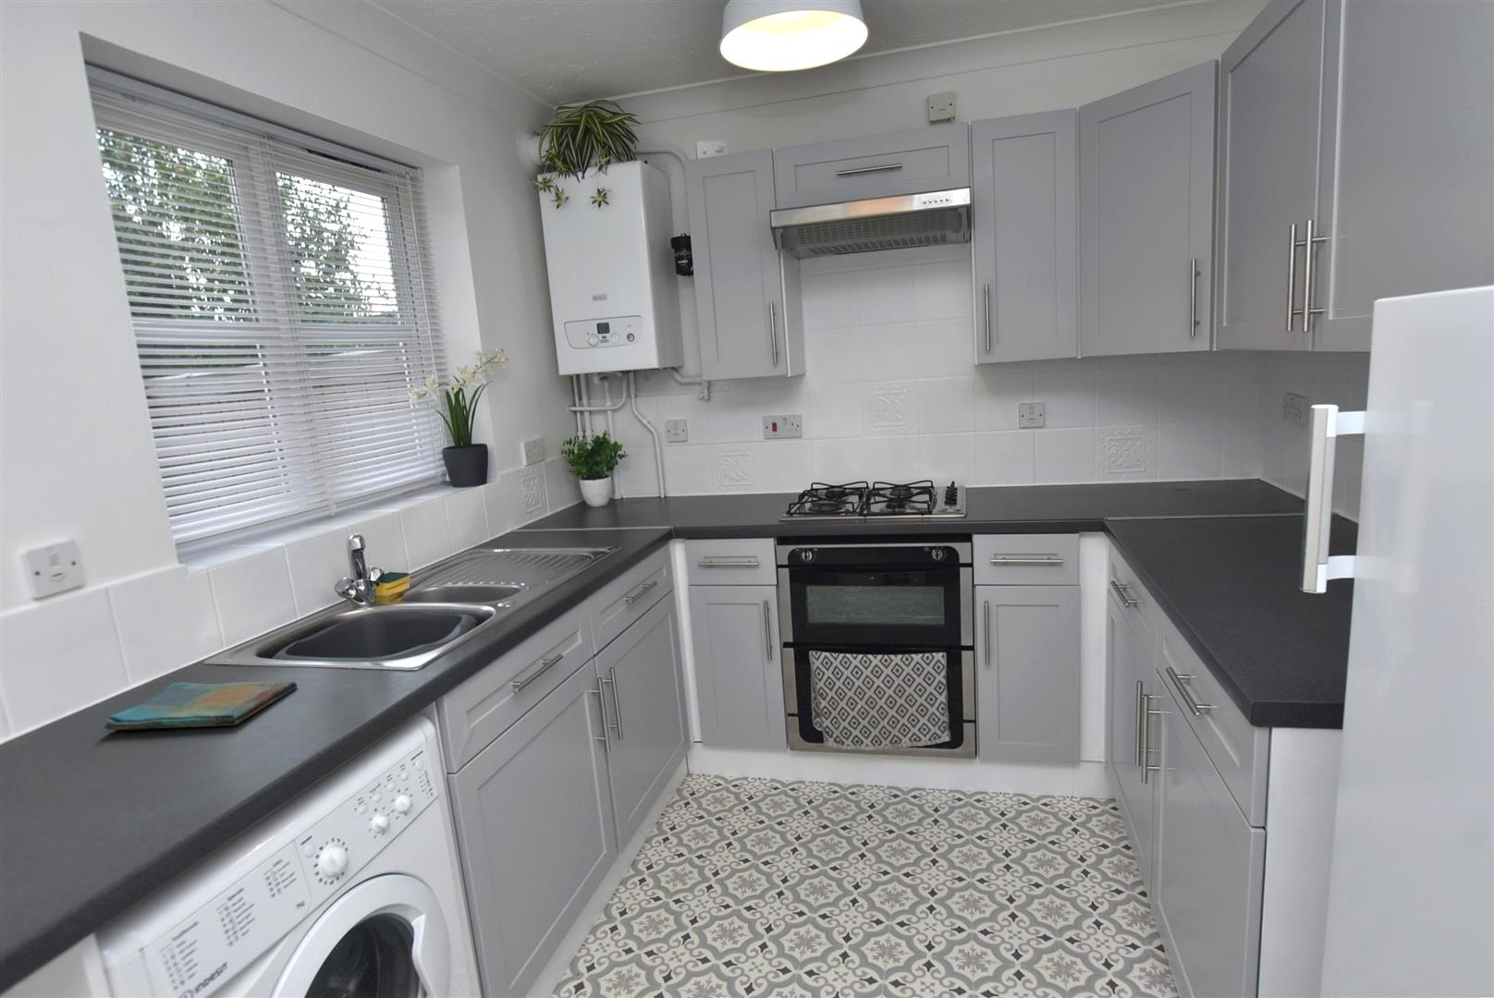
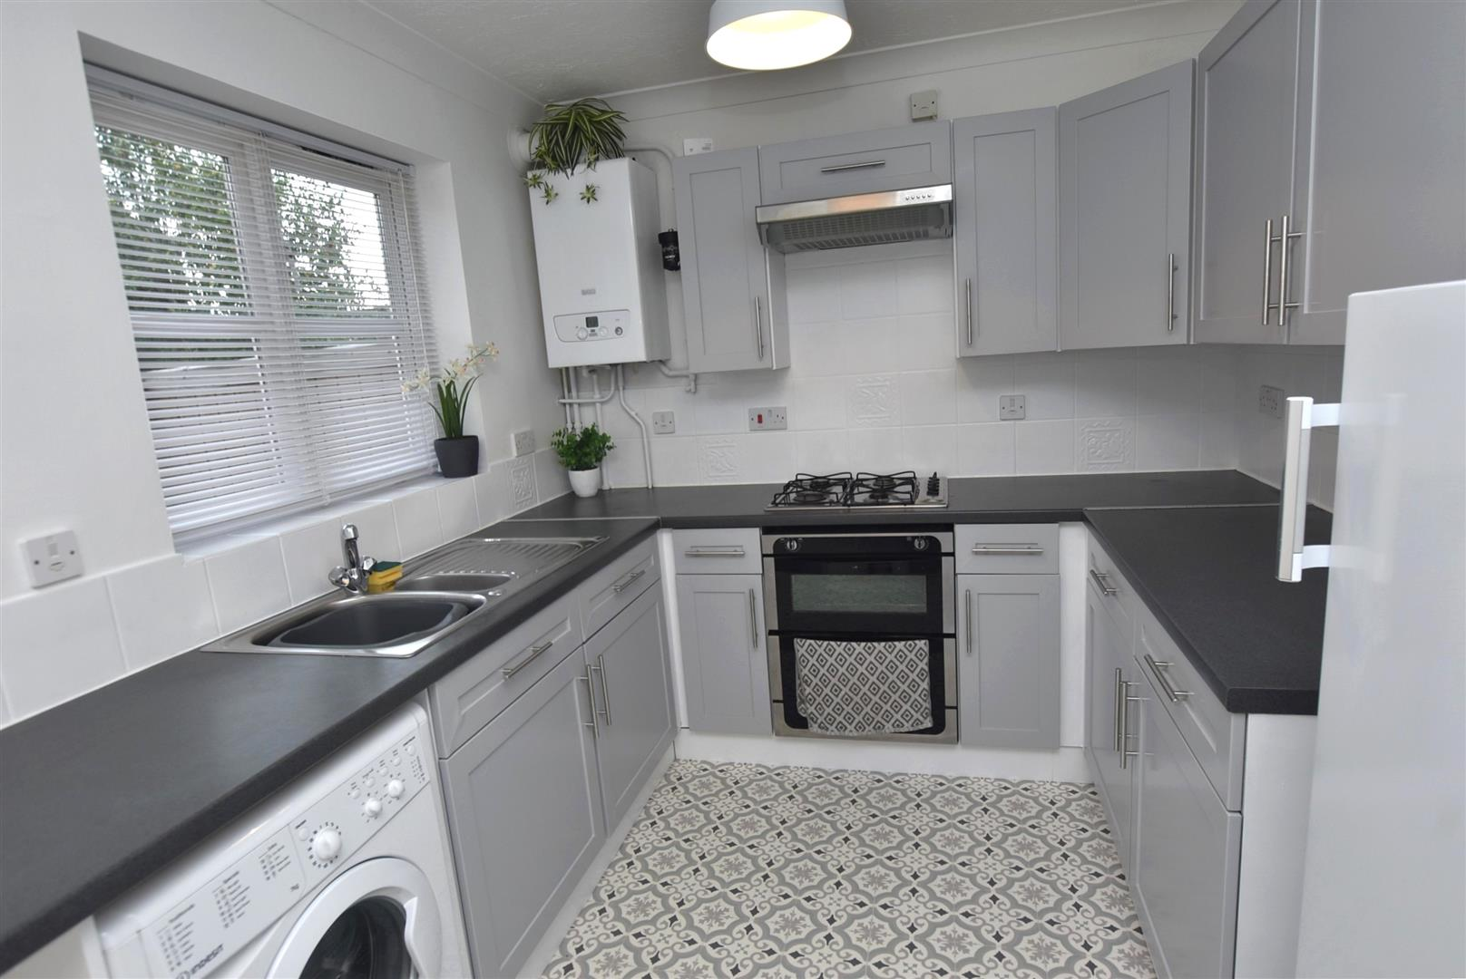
- dish towel [101,681,299,731]
